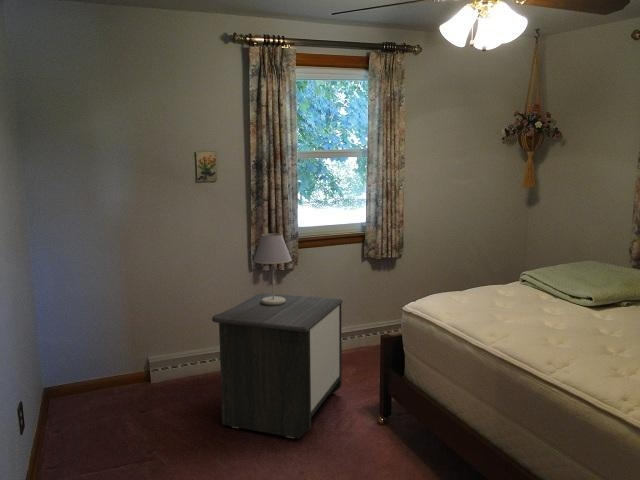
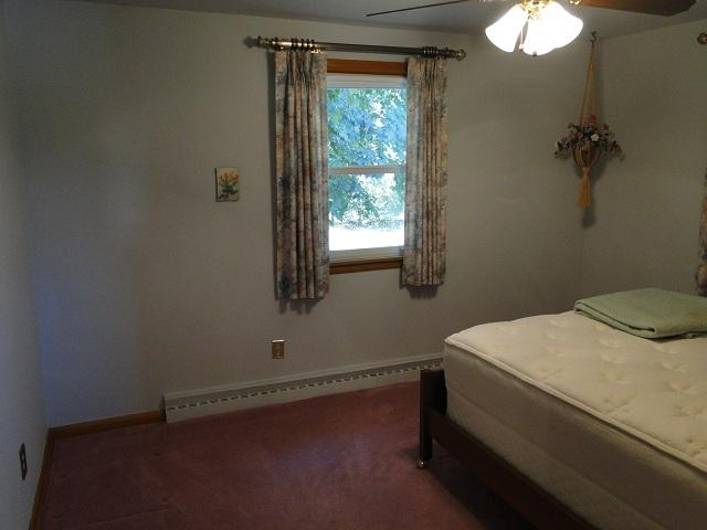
- table lamp [252,233,293,306]
- nightstand [211,292,344,439]
